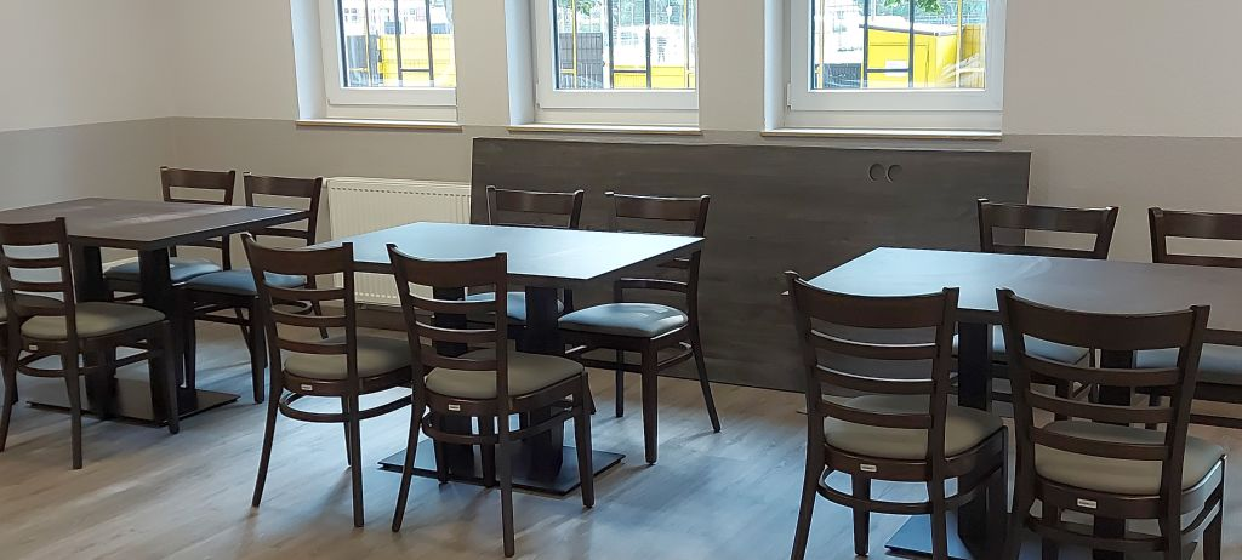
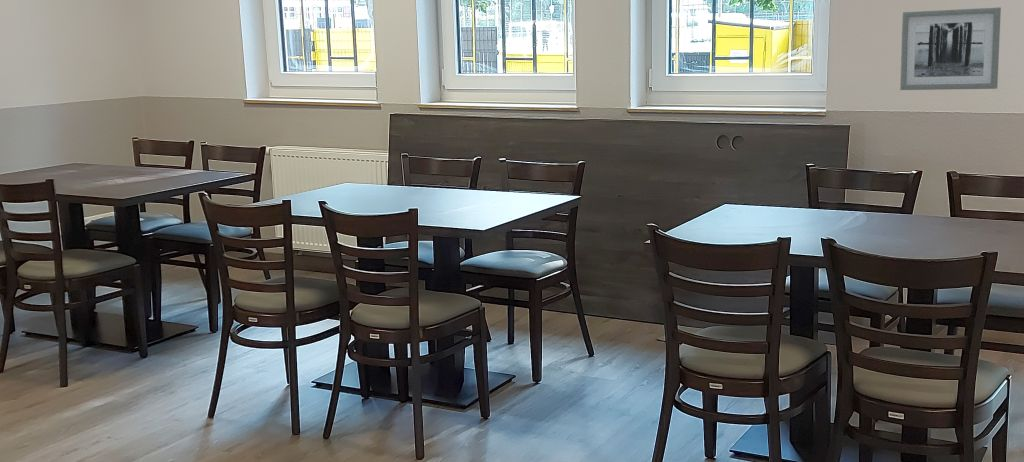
+ wall art [899,6,1002,91]
